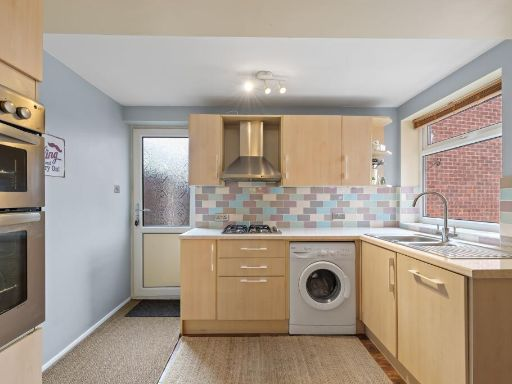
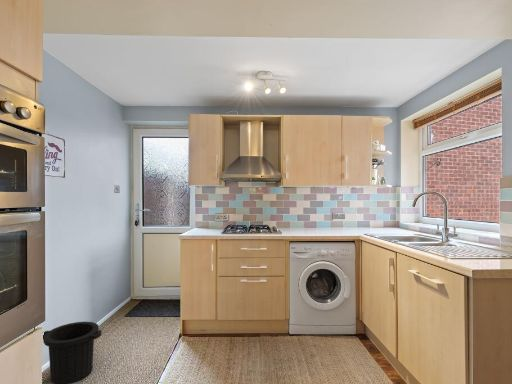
+ trash can [42,321,102,384]
